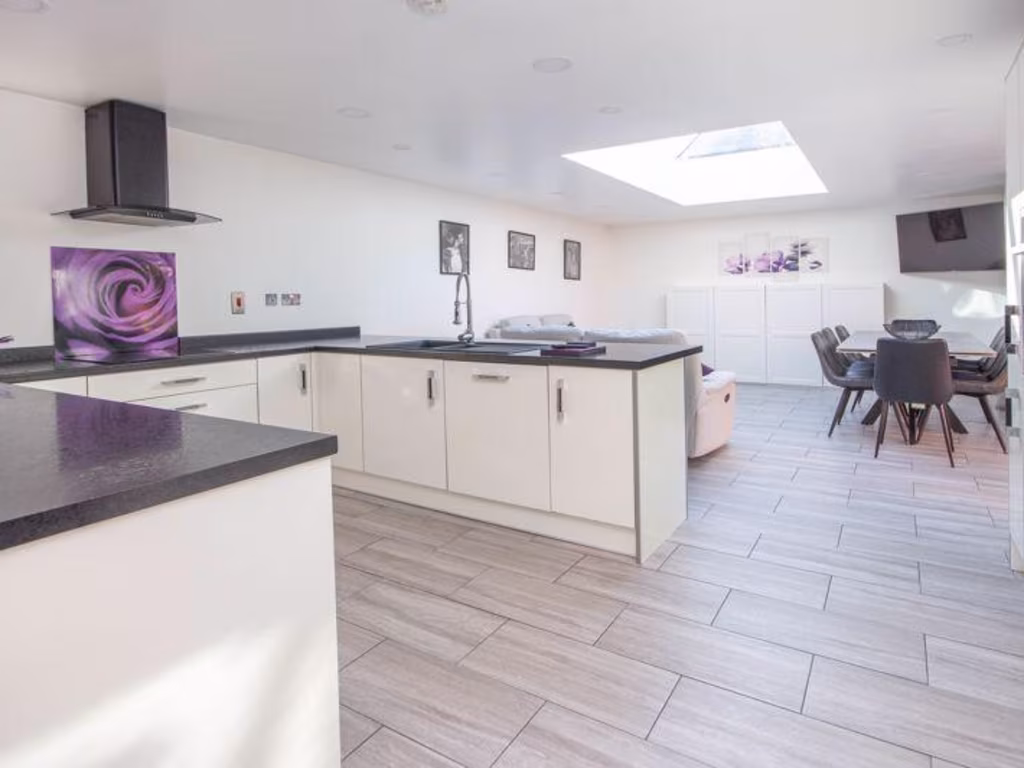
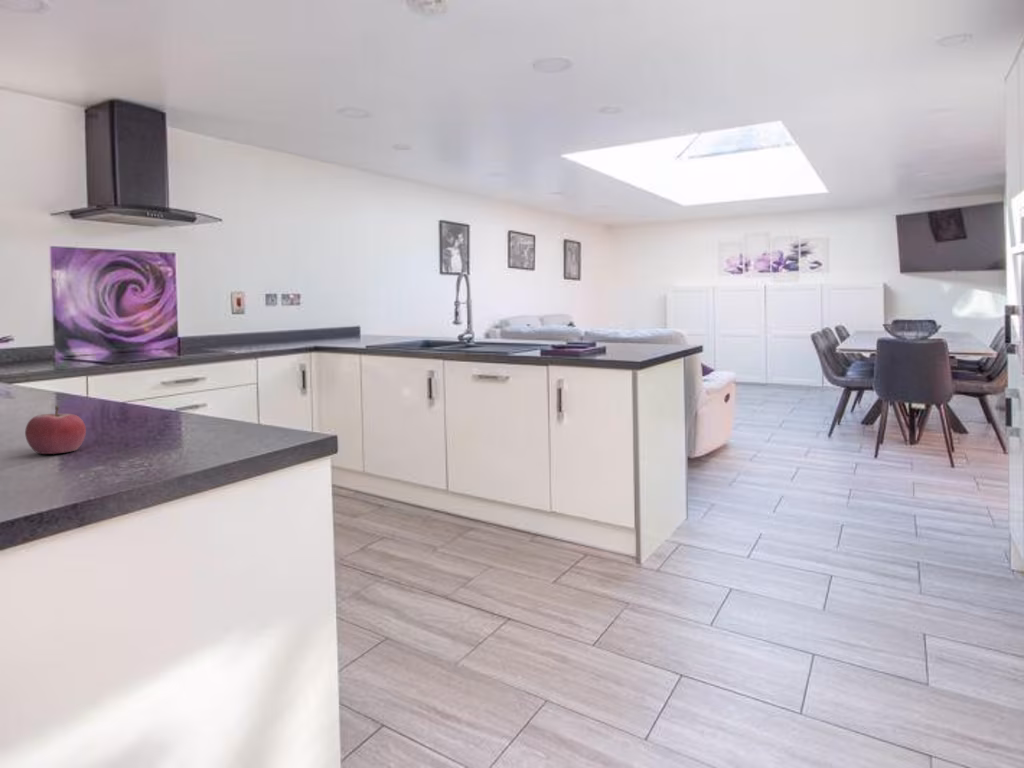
+ fruit [24,404,87,455]
